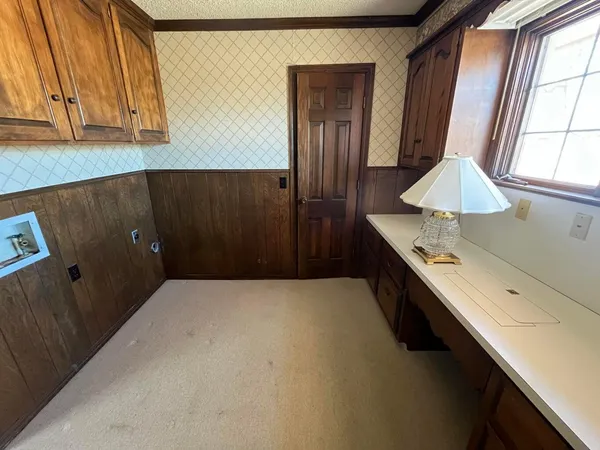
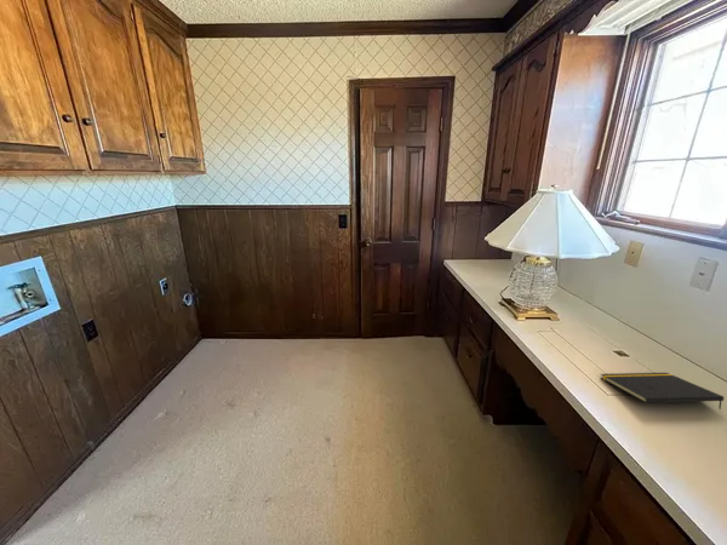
+ notepad [600,372,725,411]
